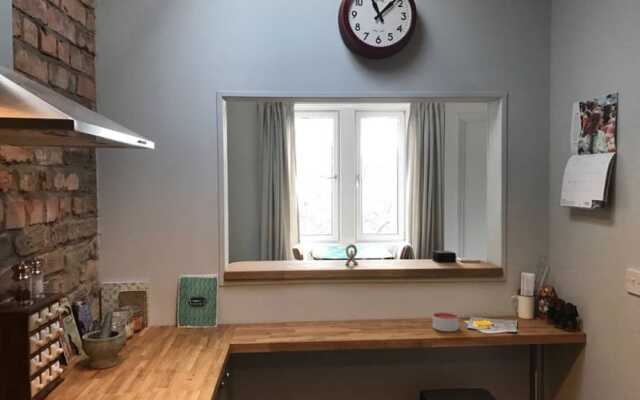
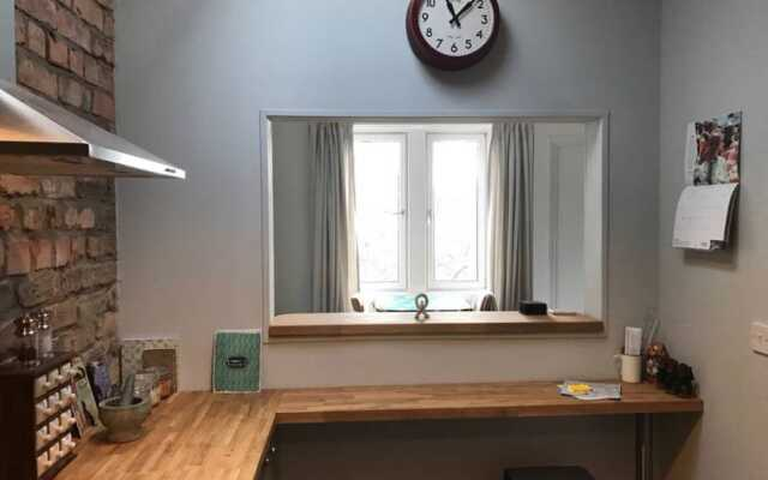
- candle [432,311,459,332]
